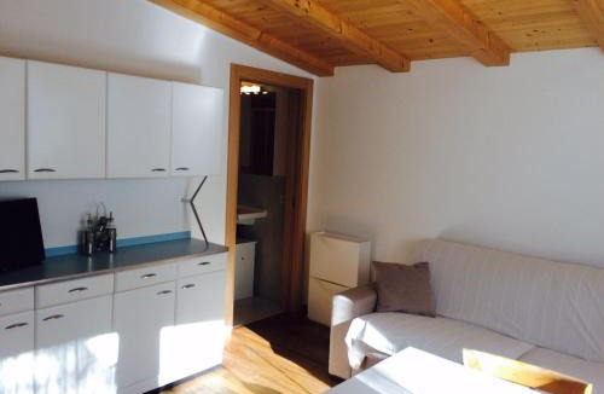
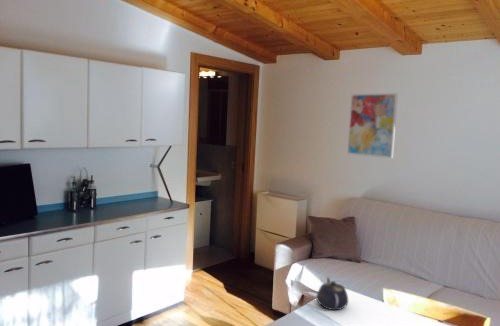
+ wall art [346,92,399,159]
+ teapot [316,276,349,311]
